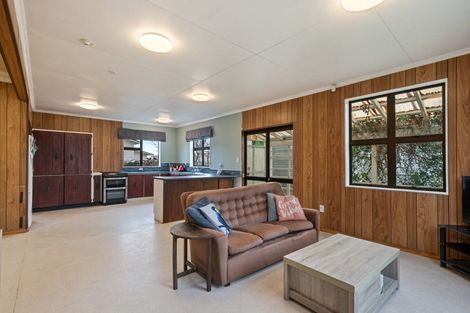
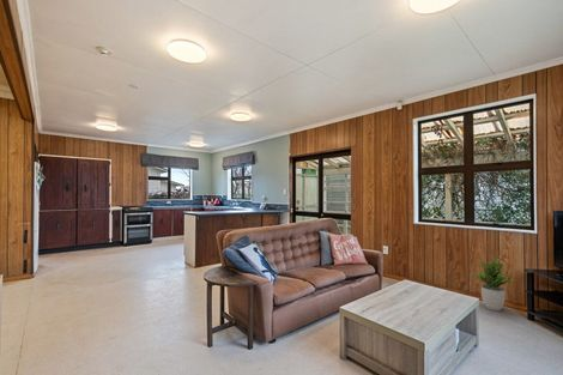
+ potted plant [472,254,516,312]
